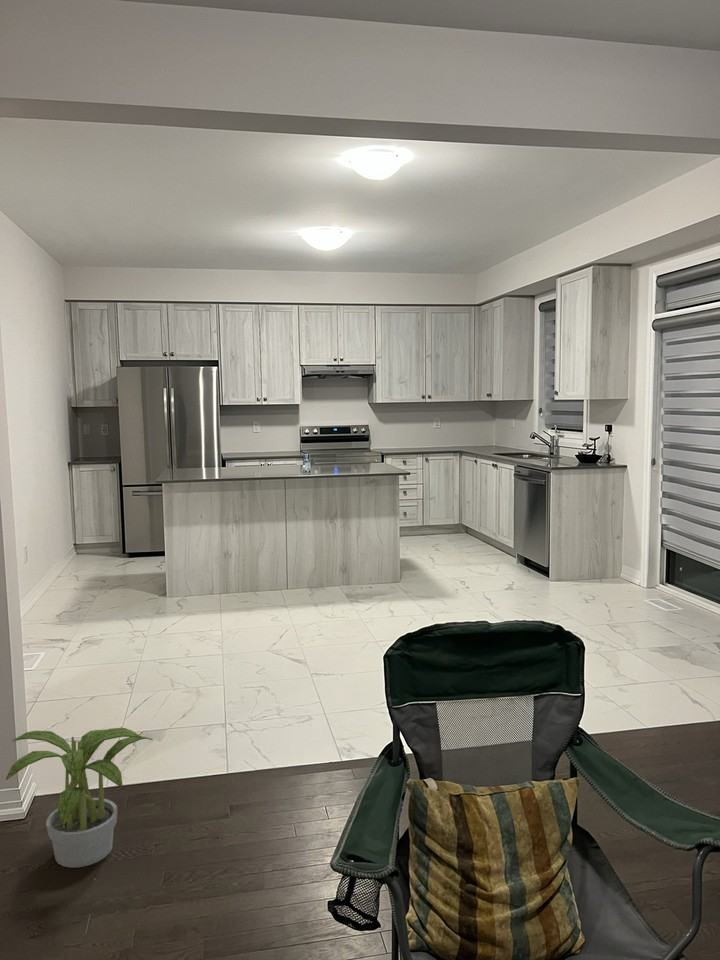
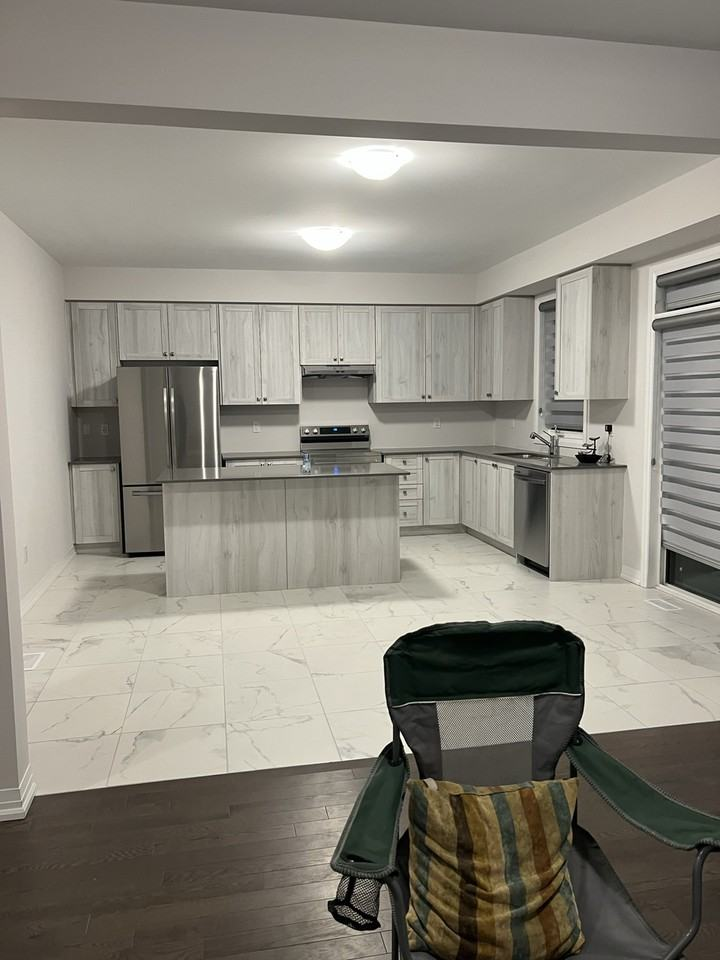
- potted plant [5,727,154,869]
